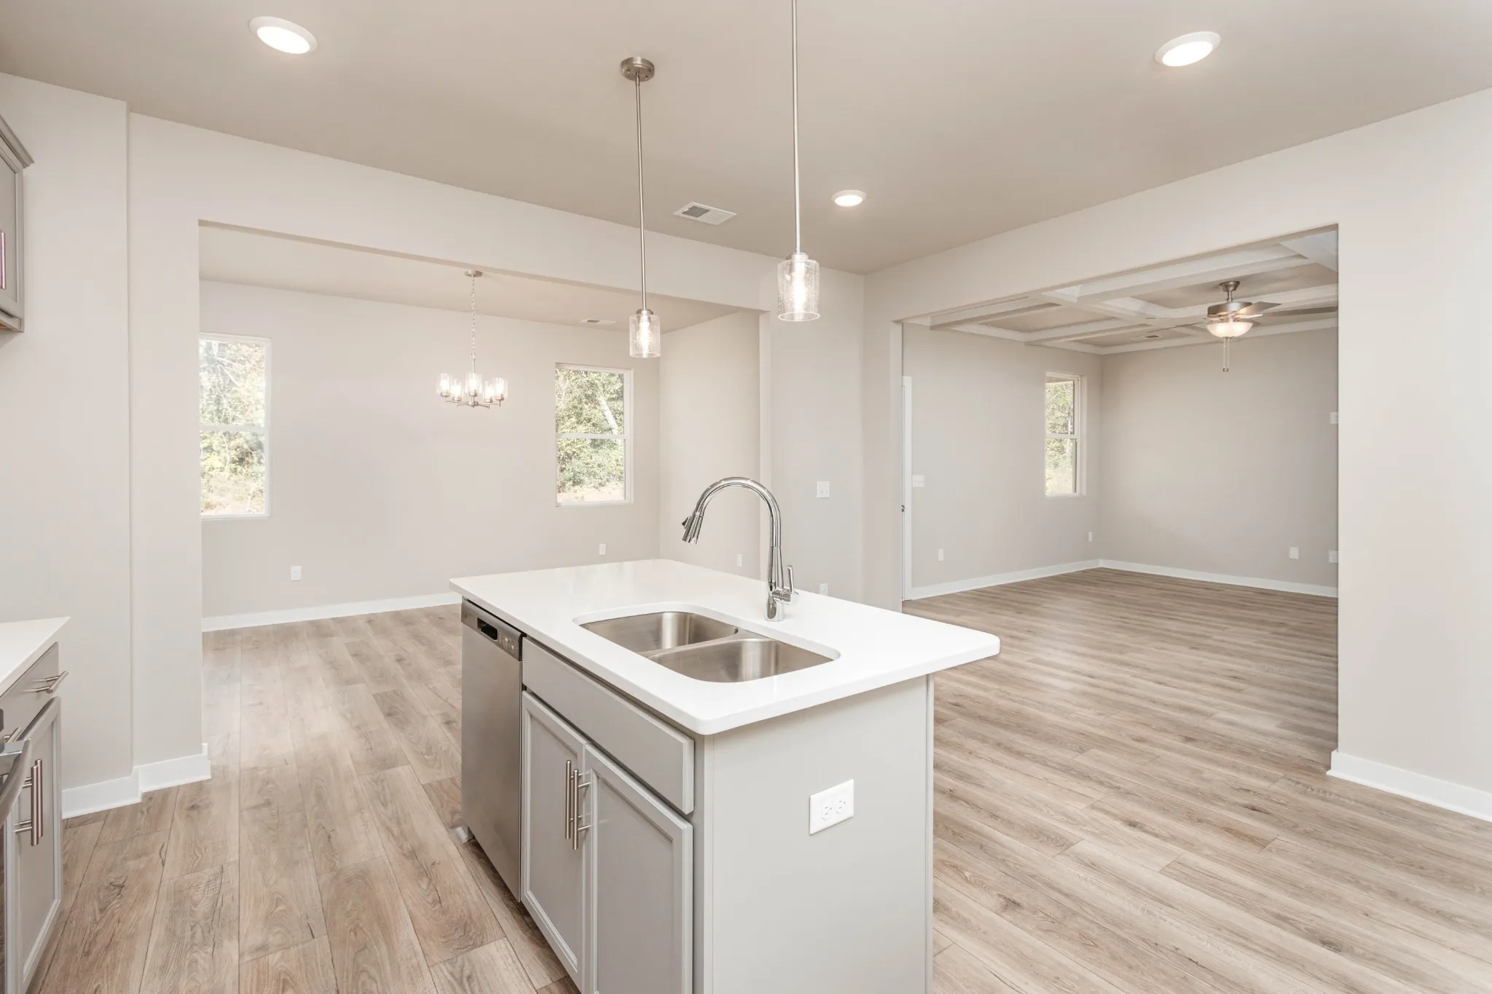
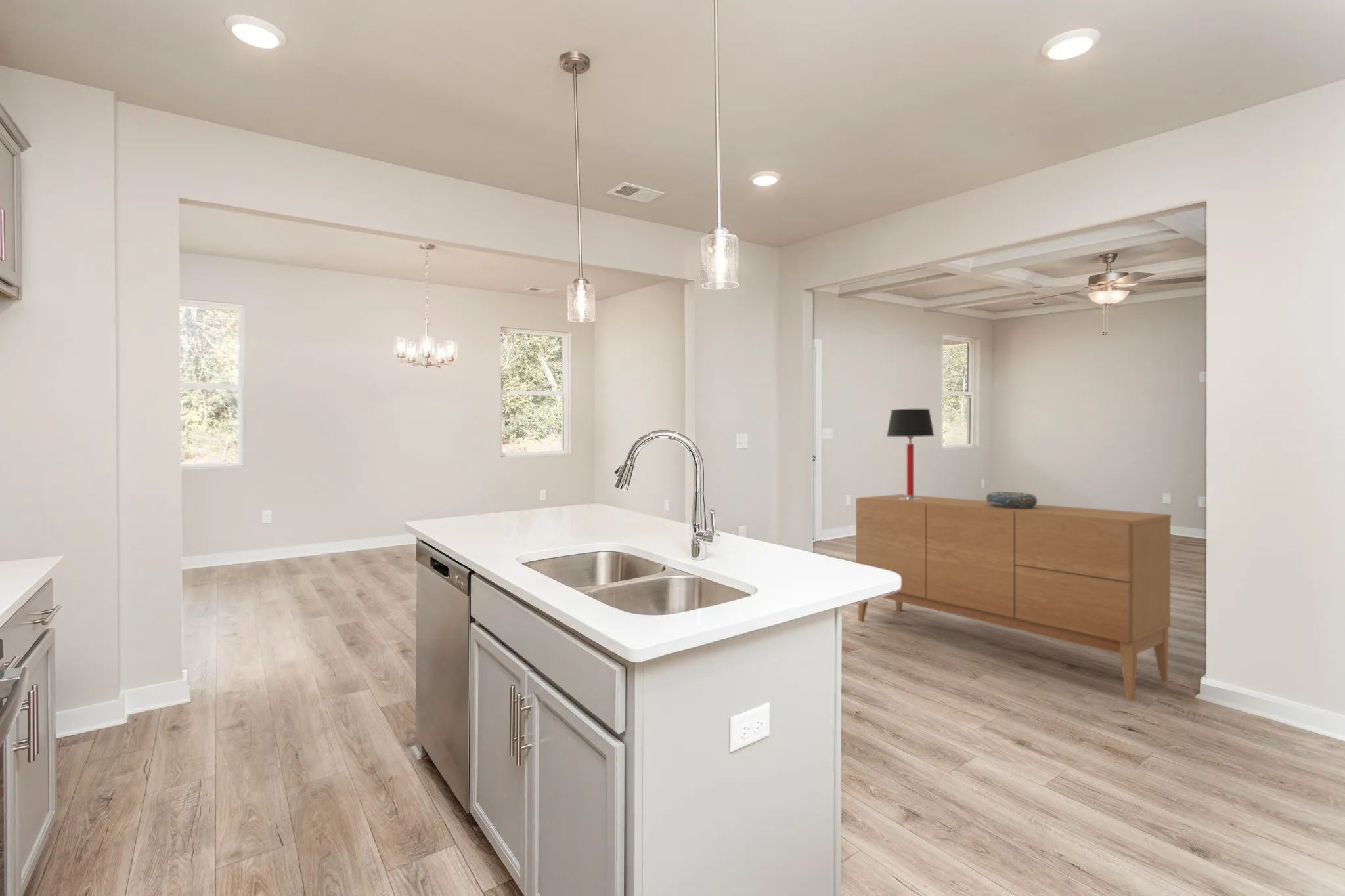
+ table lamp [886,408,935,500]
+ sideboard [855,494,1172,702]
+ decorative bowl [985,490,1038,509]
